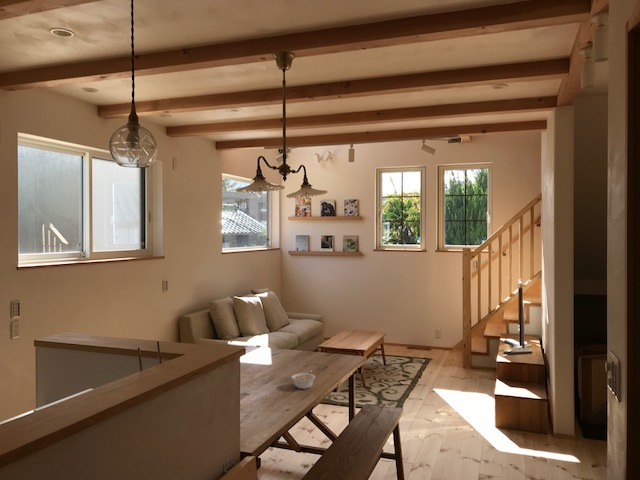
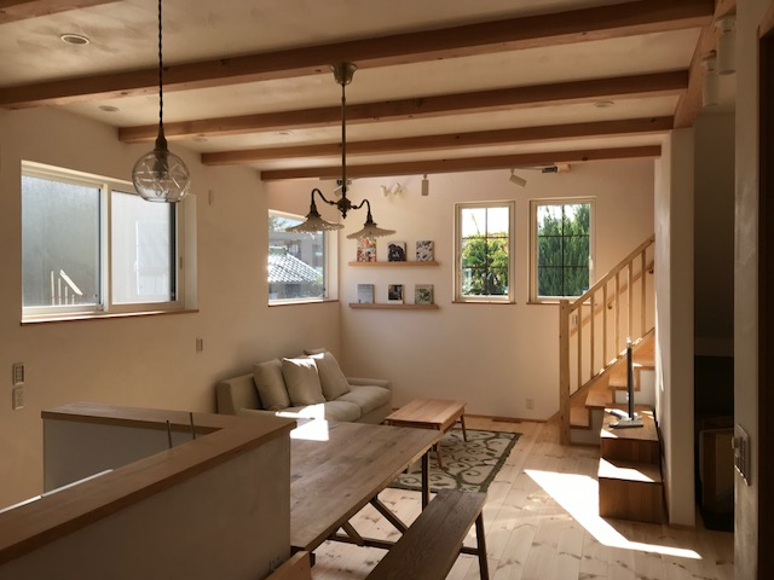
- legume [290,369,317,390]
